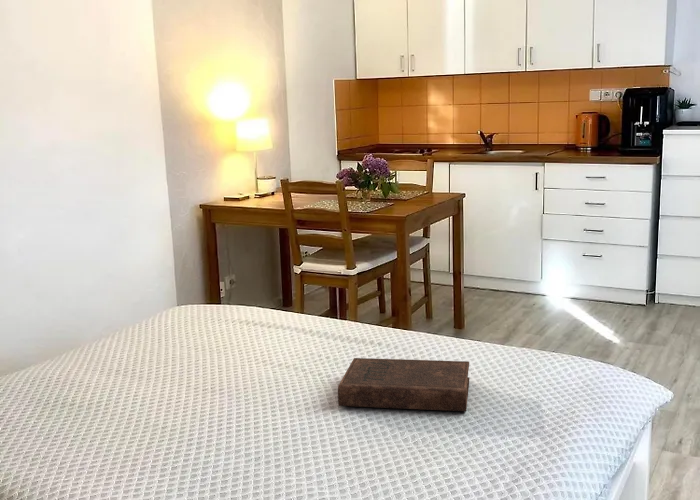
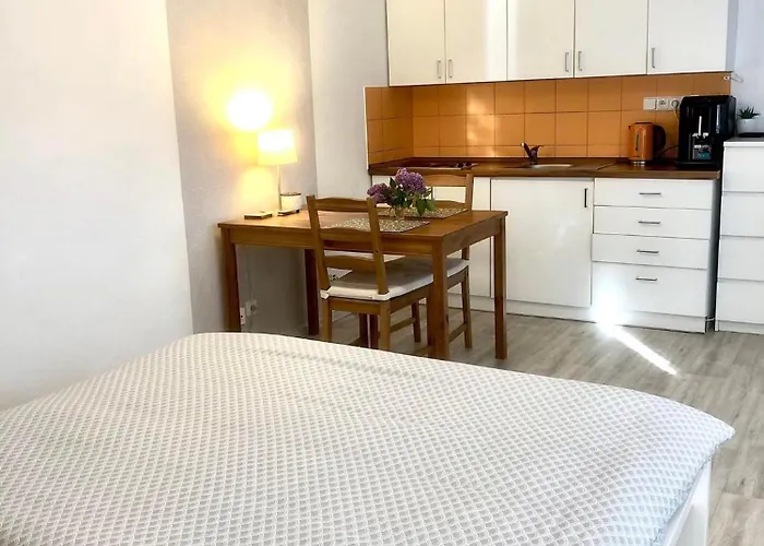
- book [337,357,470,412]
